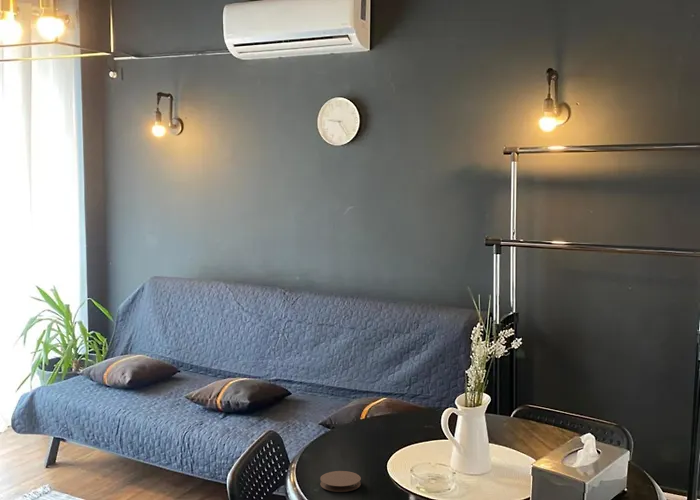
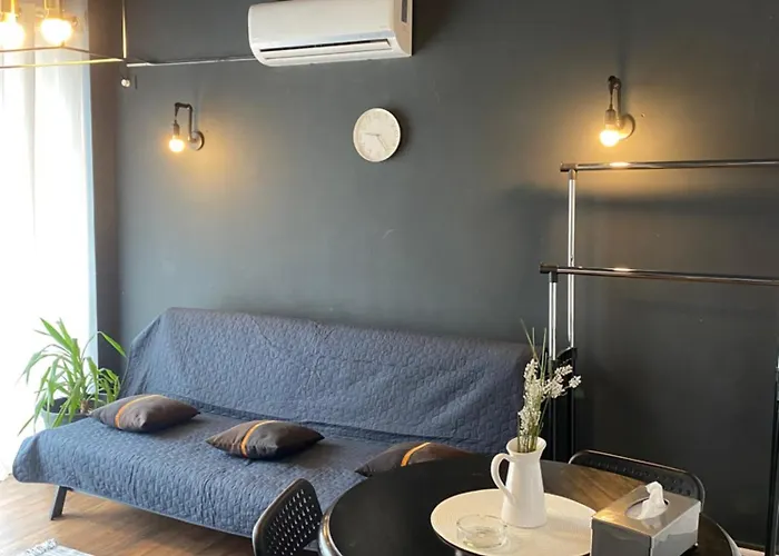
- coaster [319,470,362,493]
